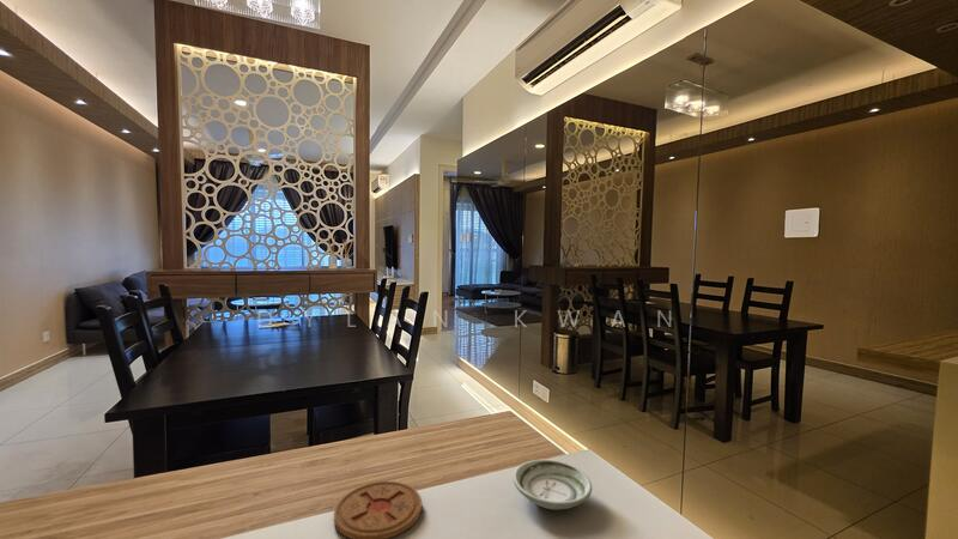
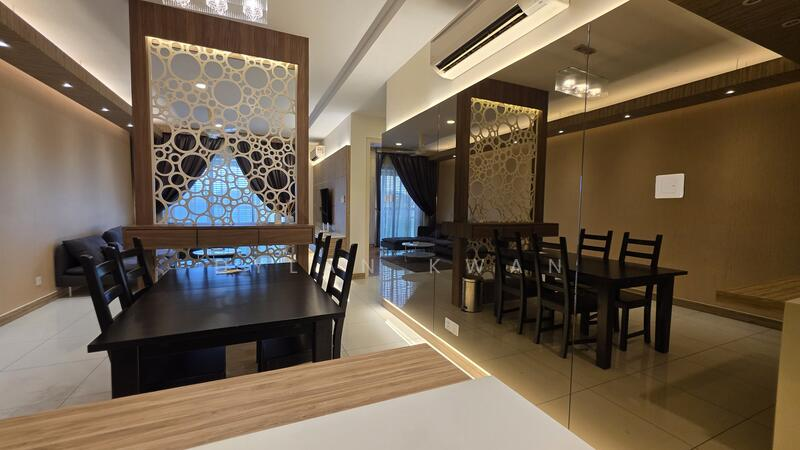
- coaster [333,480,423,539]
- saucer [513,459,593,511]
